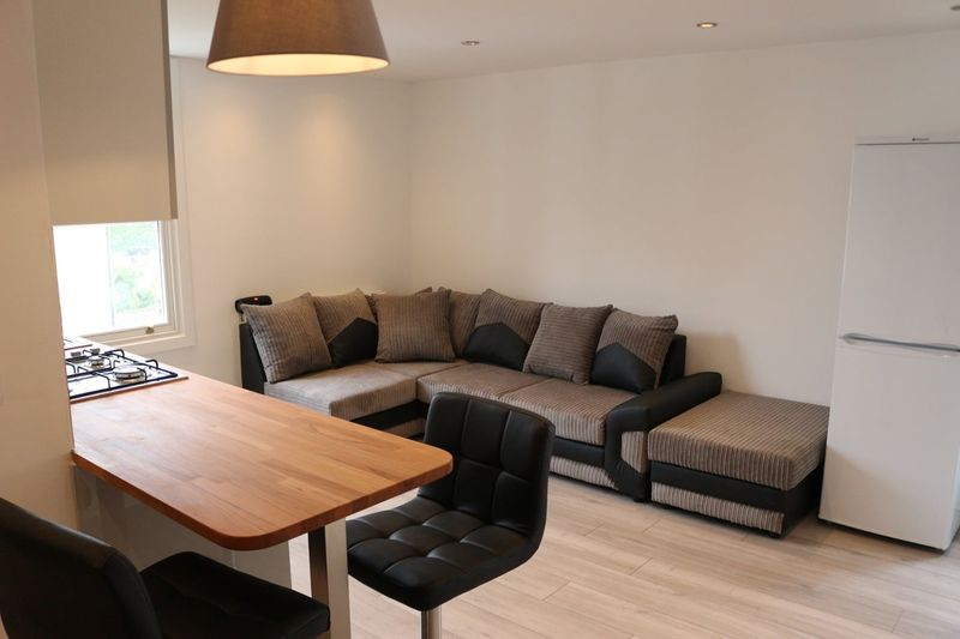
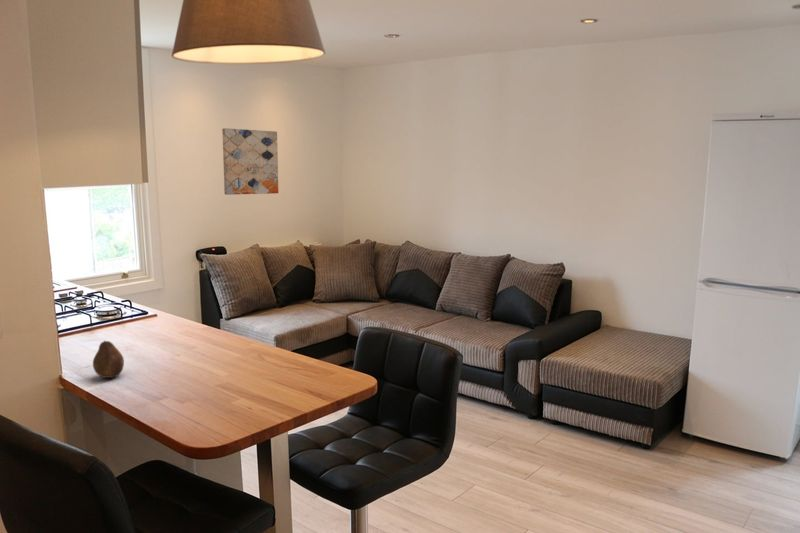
+ wall art [221,127,279,196]
+ fruit [92,339,125,379]
